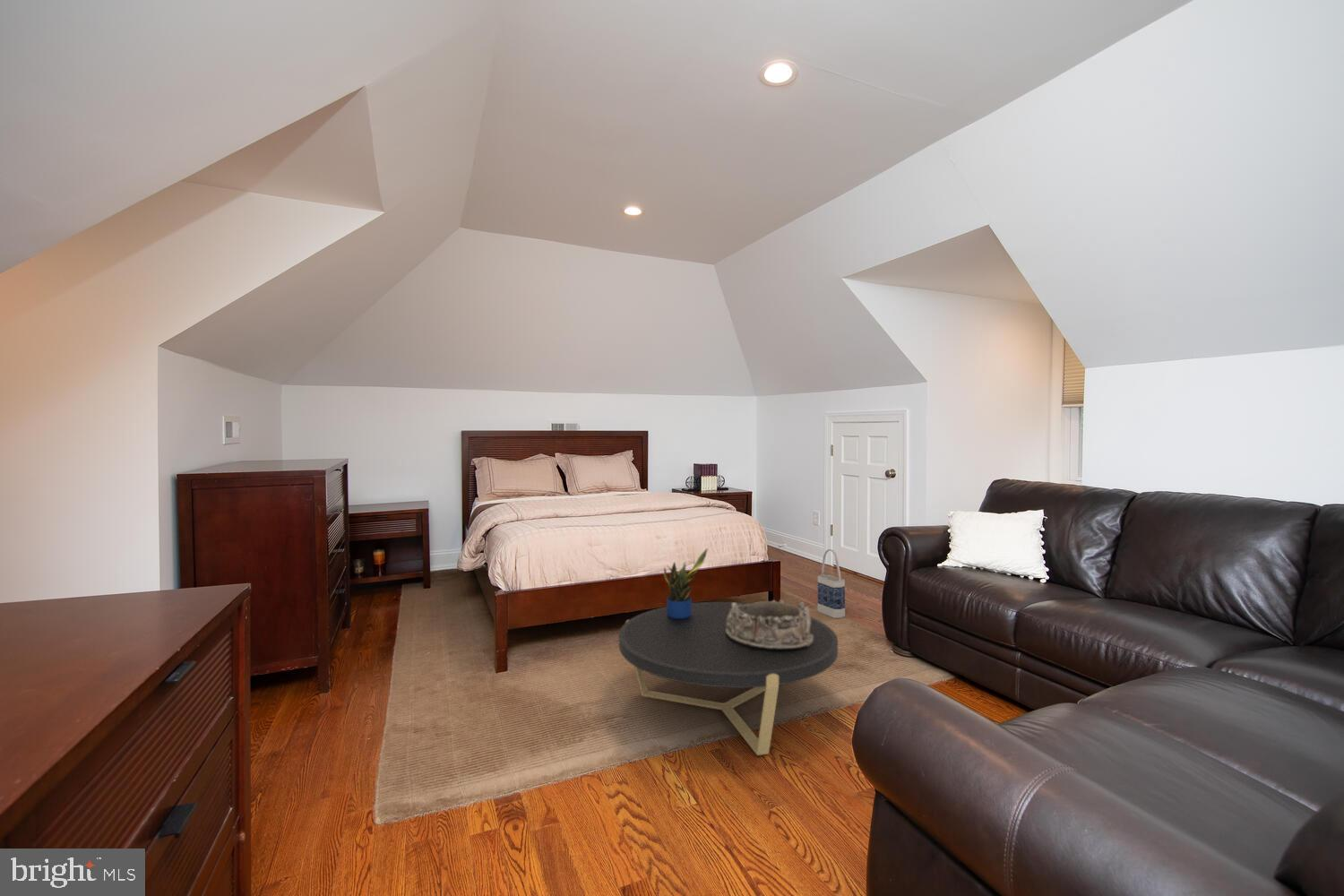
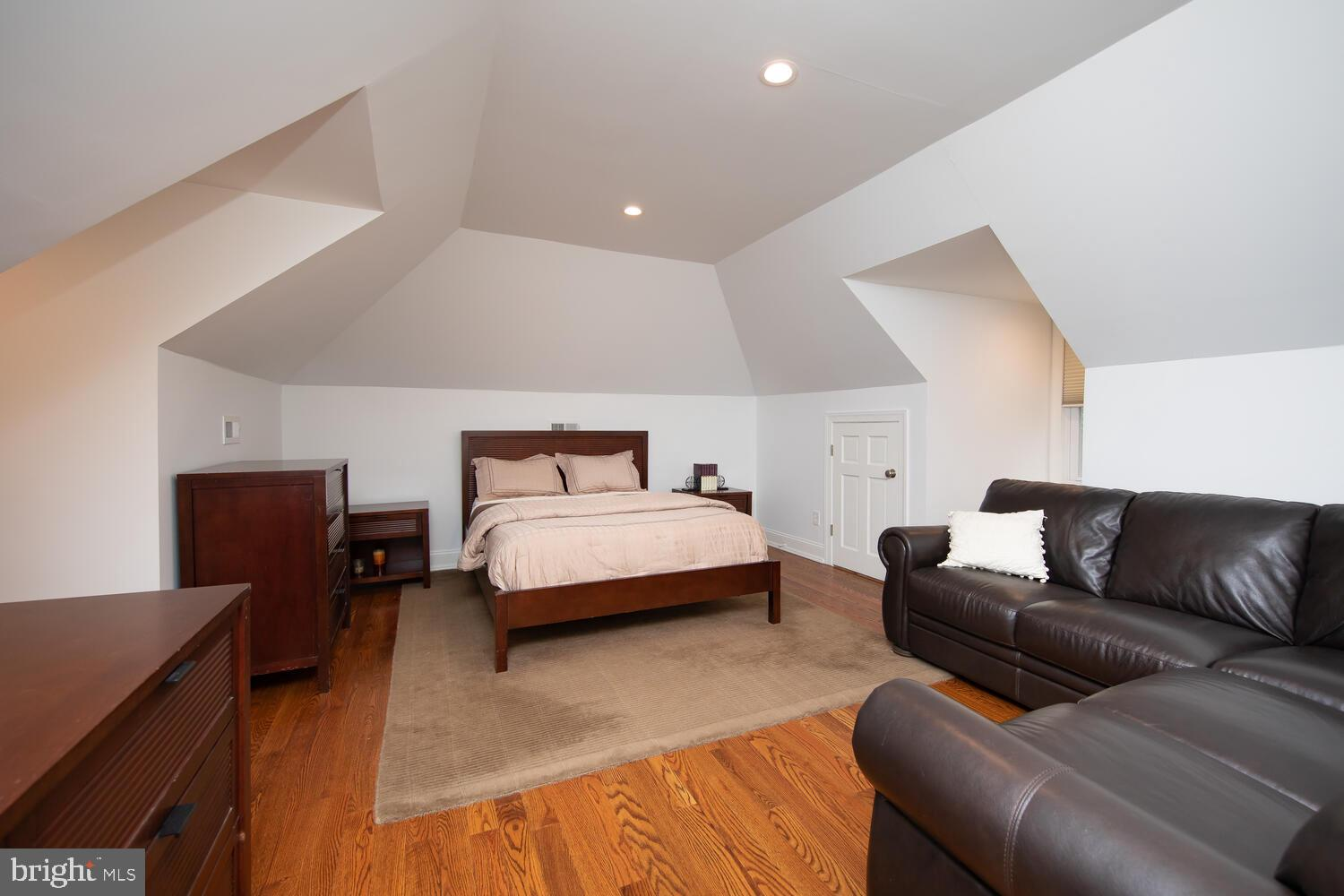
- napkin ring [726,599,814,650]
- coffee table [618,601,839,756]
- bag [817,548,846,619]
- potted plant [663,547,709,619]
